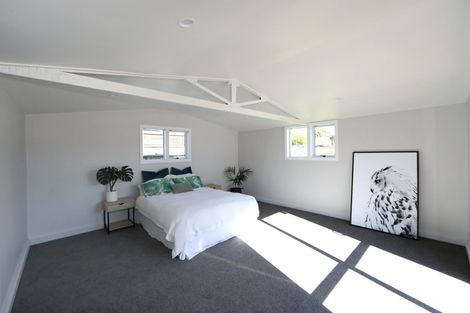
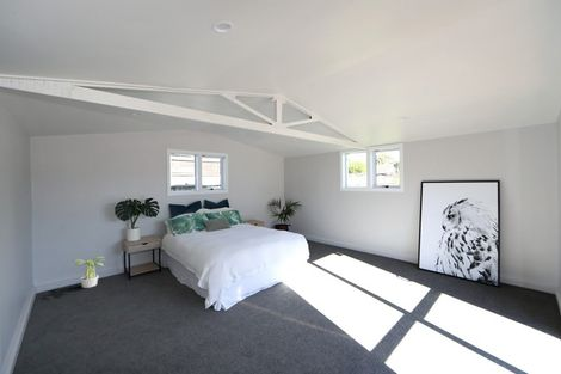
+ potted plant [72,256,106,289]
